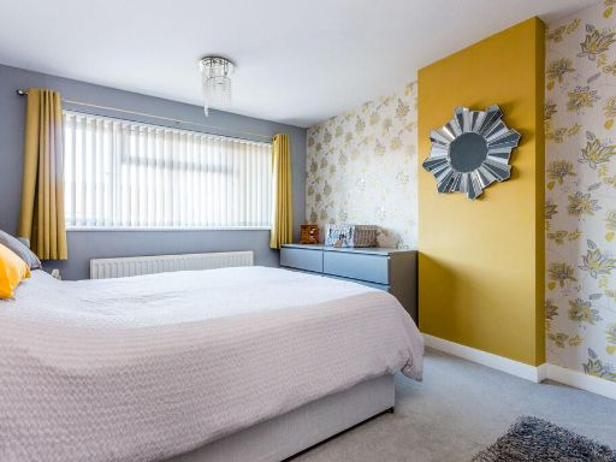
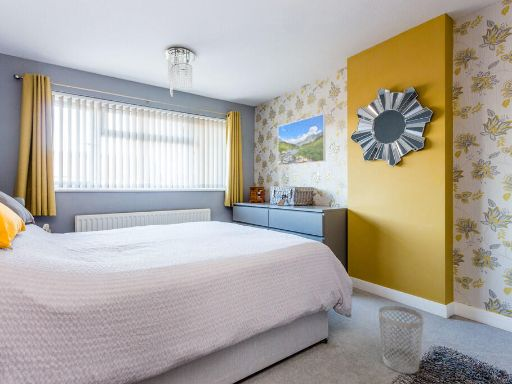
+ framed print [277,113,326,167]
+ wastebasket [378,305,425,374]
